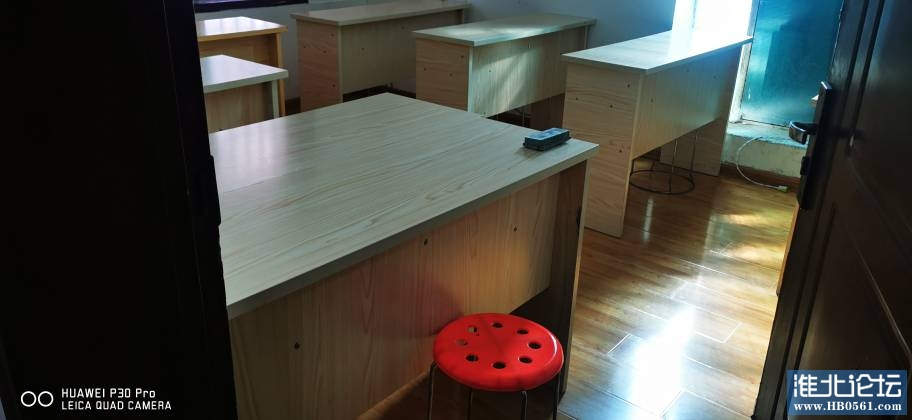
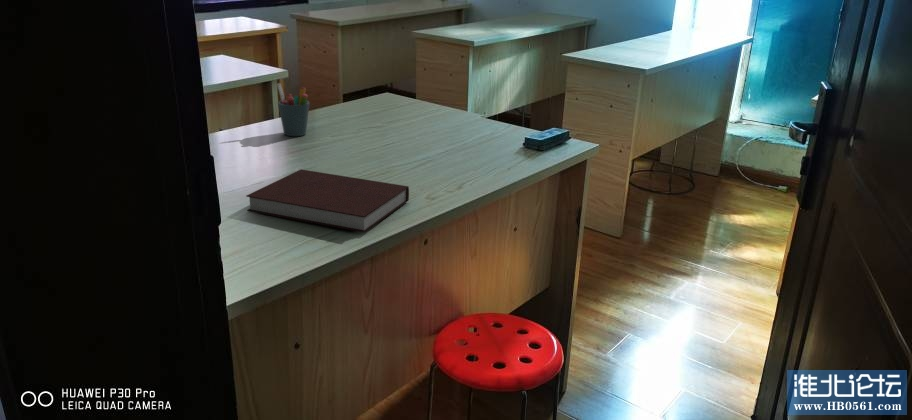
+ pen holder [276,82,311,137]
+ notebook [245,168,410,233]
